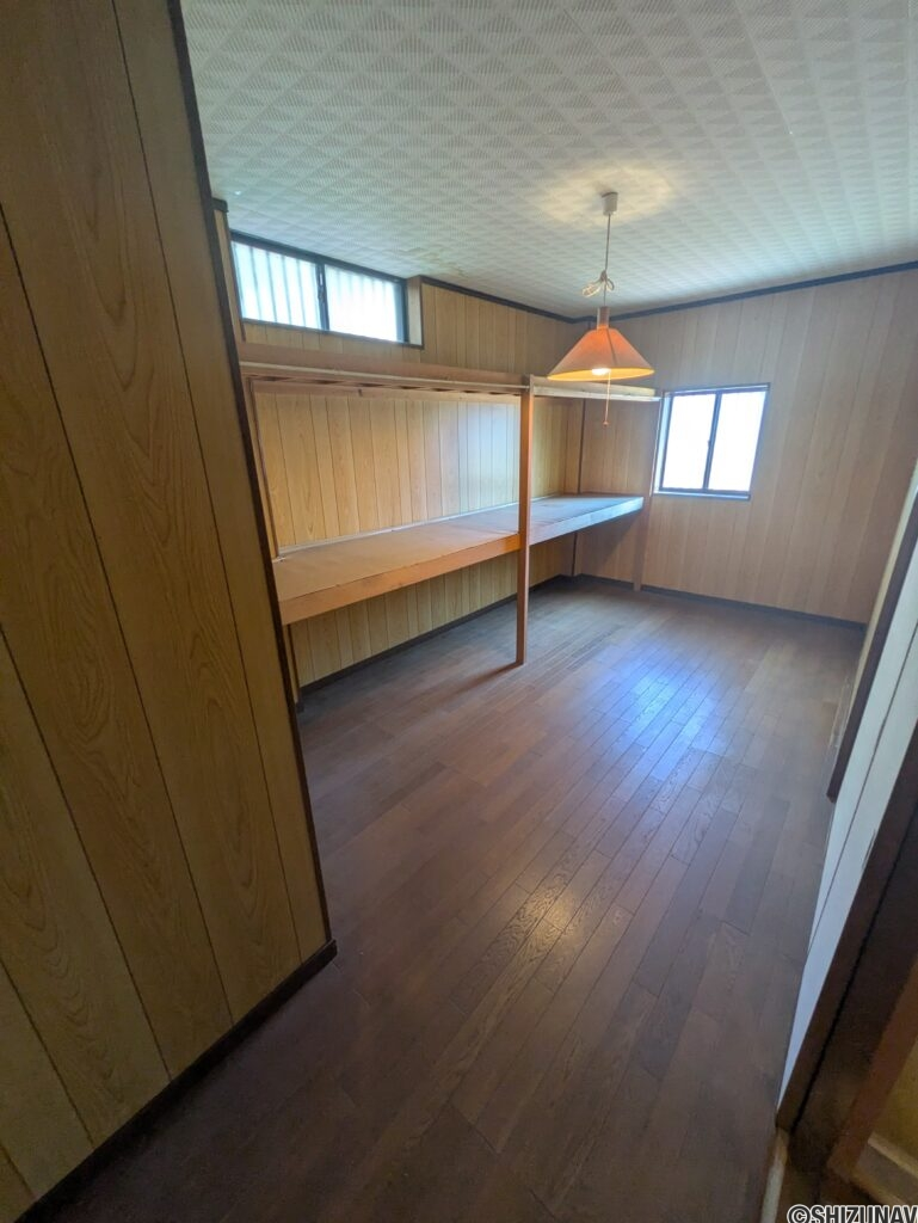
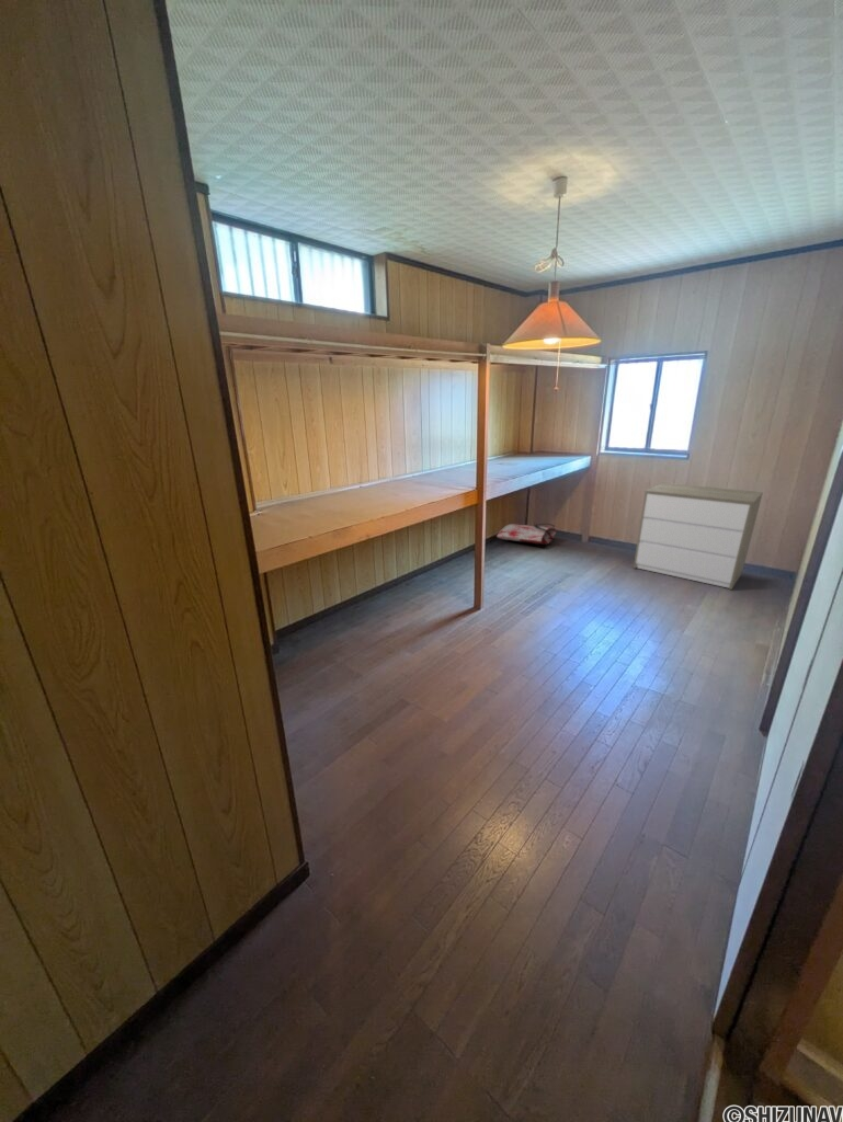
+ dresser [633,482,764,591]
+ bag [495,523,557,548]
